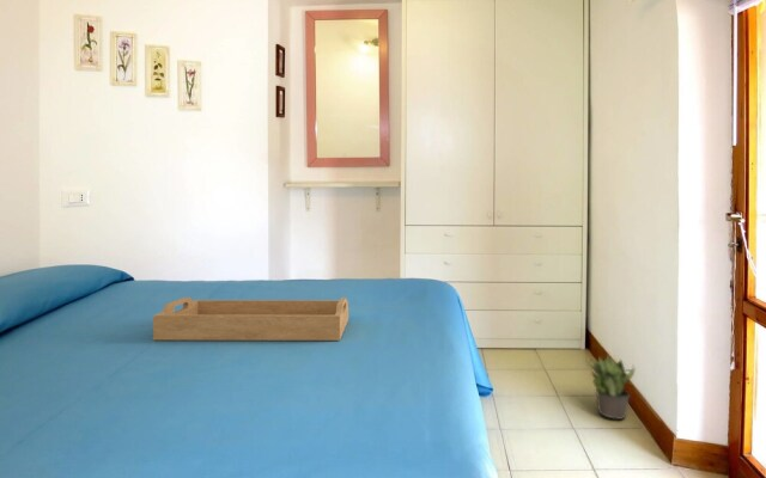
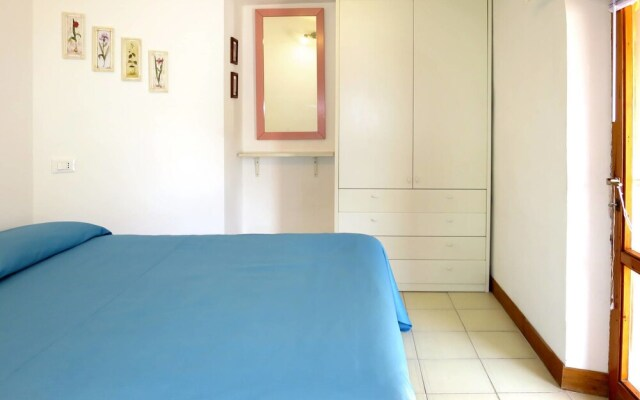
- potted plant [584,353,636,421]
- serving tray [152,296,349,342]
